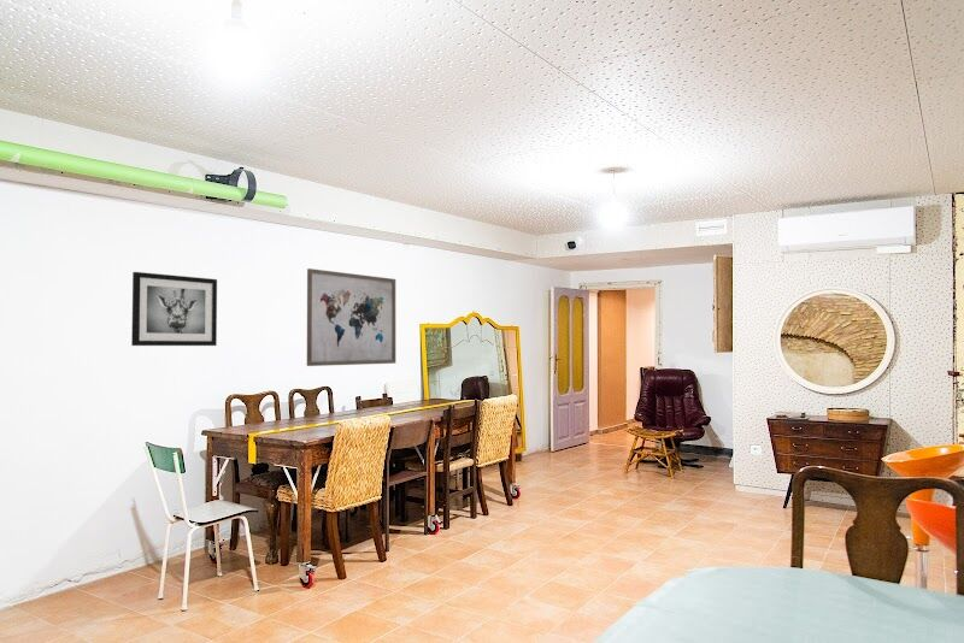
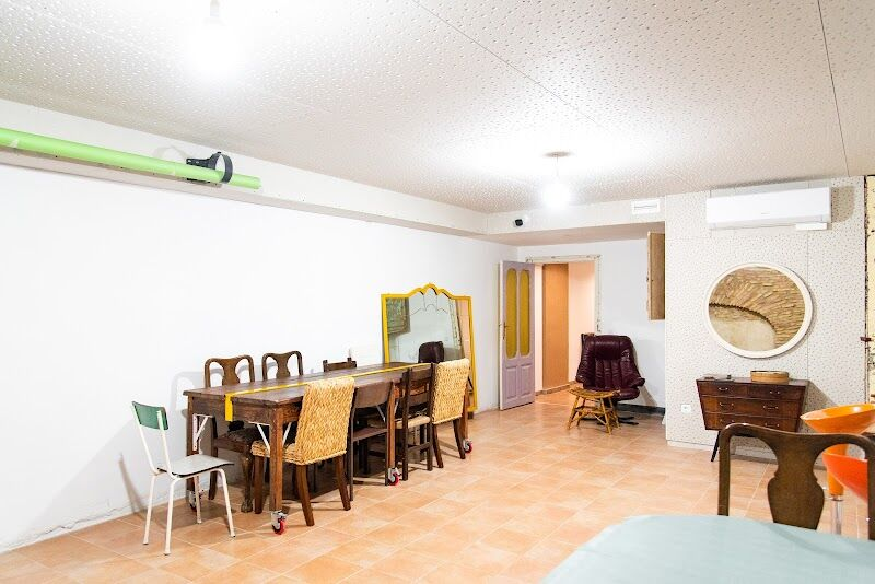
- wall art [306,267,396,367]
- wall art [130,271,218,347]
